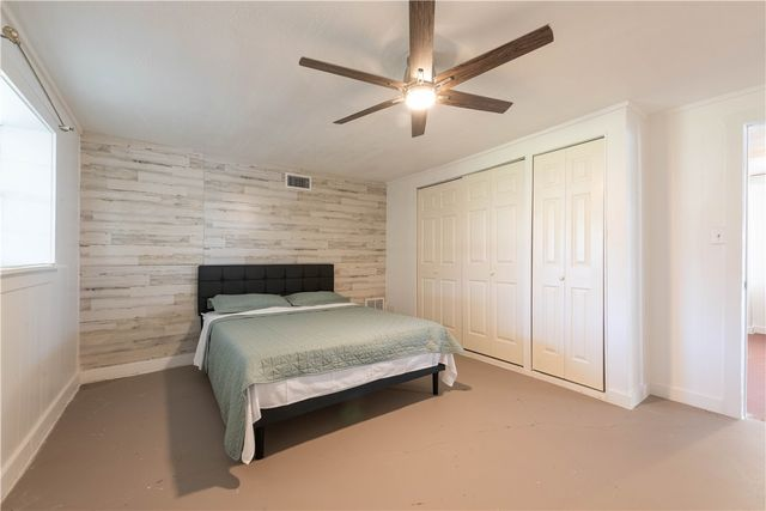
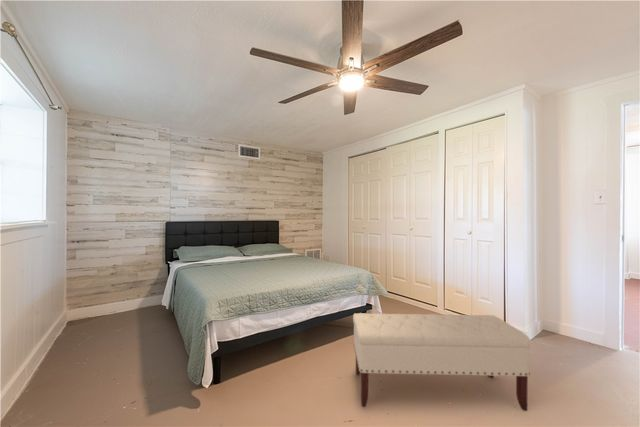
+ bench [352,312,532,412]
